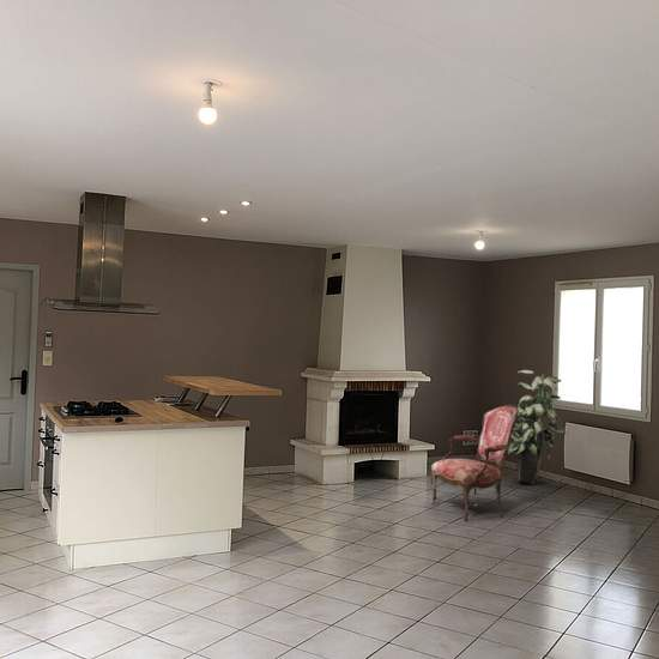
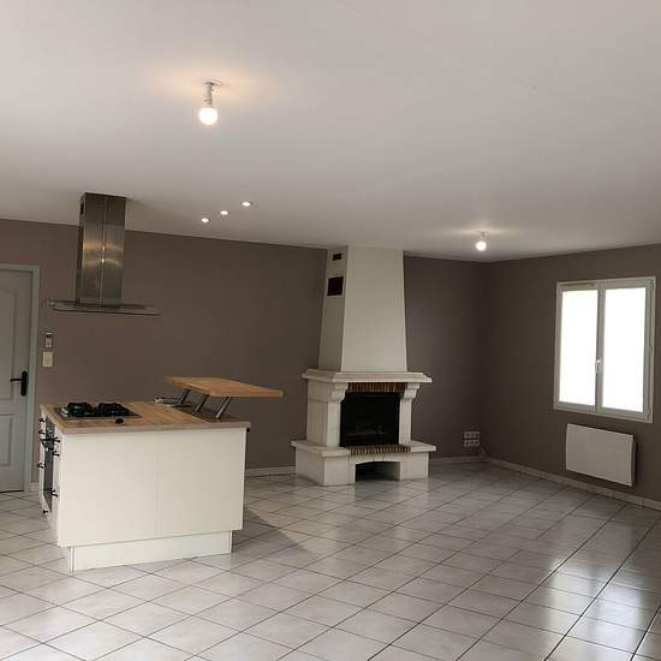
- indoor plant [507,369,567,485]
- armchair [430,404,519,521]
